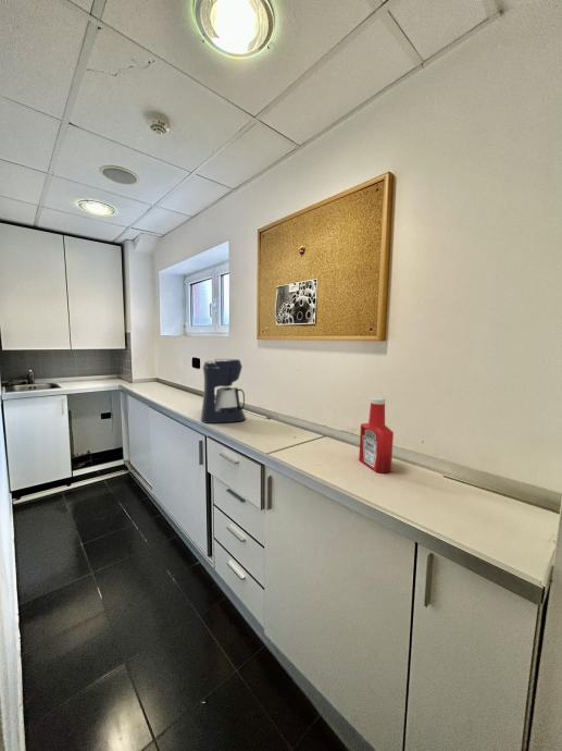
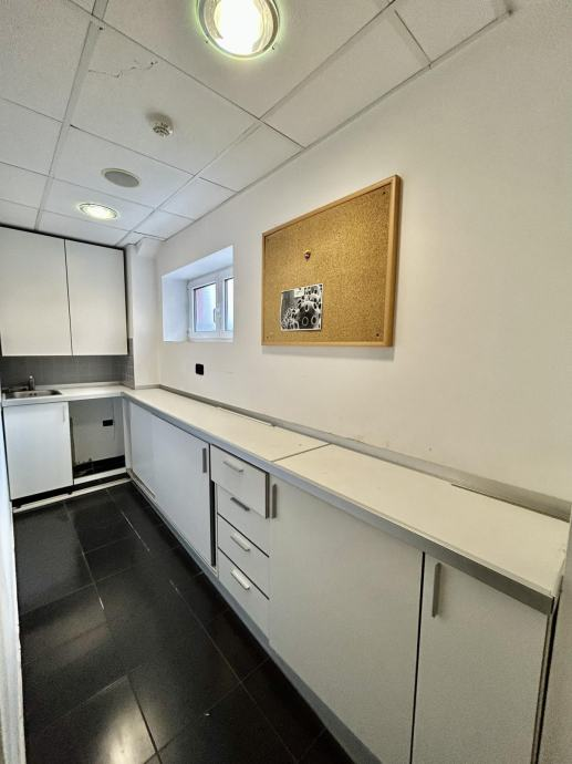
- coffee maker [200,358,247,424]
- soap bottle [358,396,395,475]
